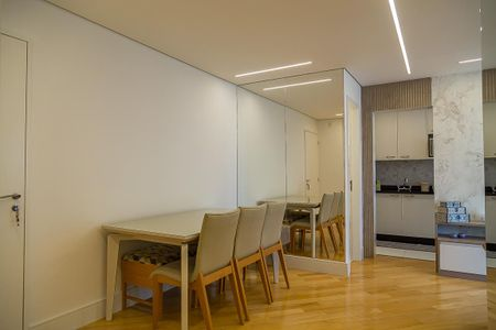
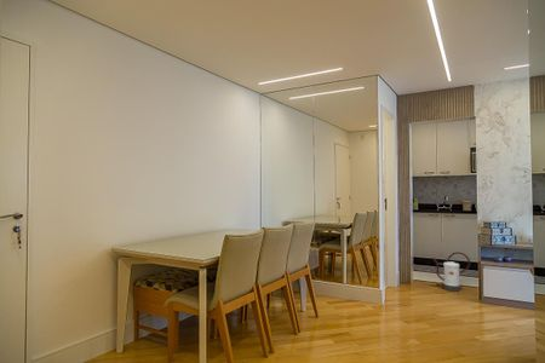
+ watering can [431,250,471,293]
